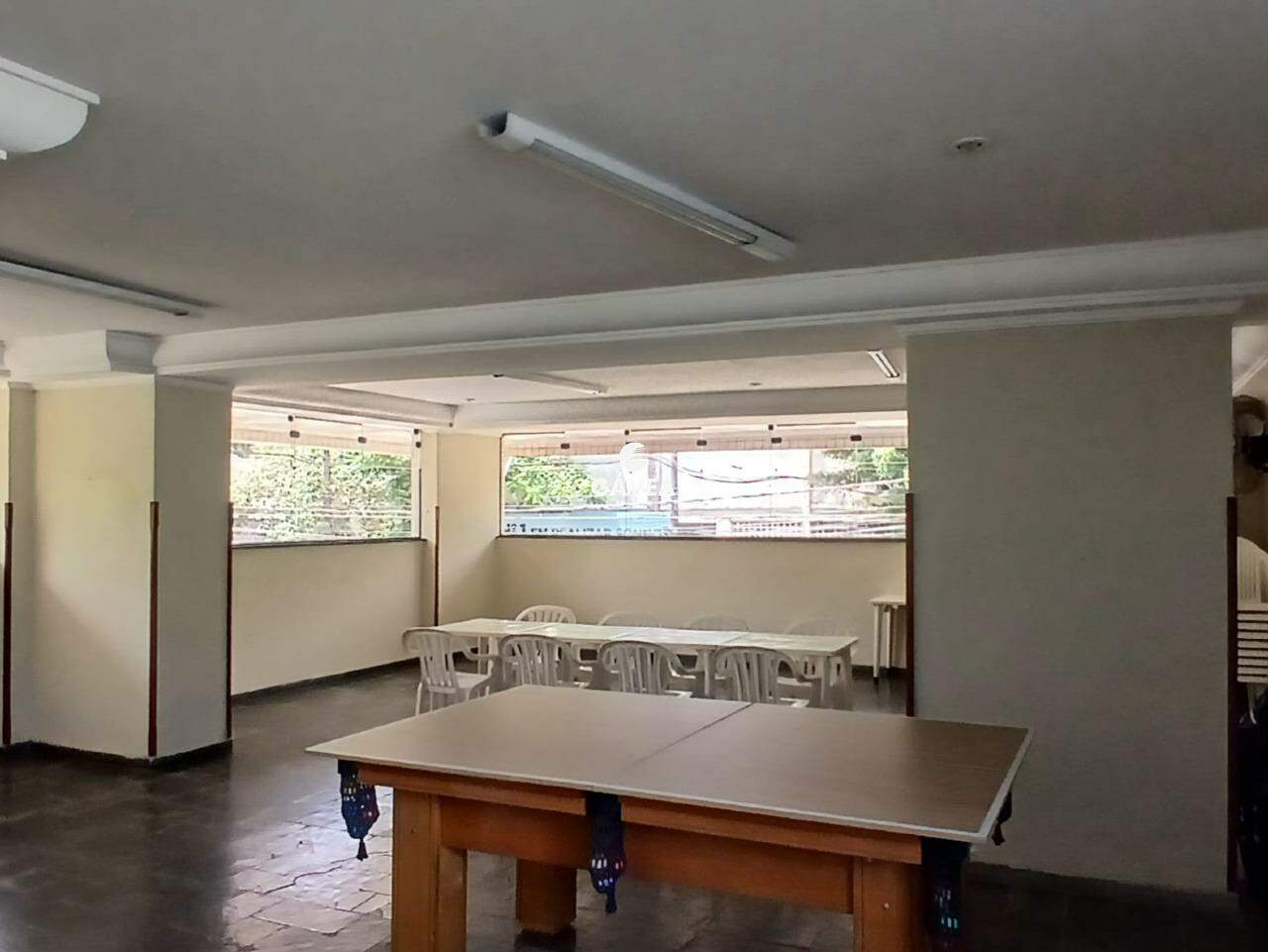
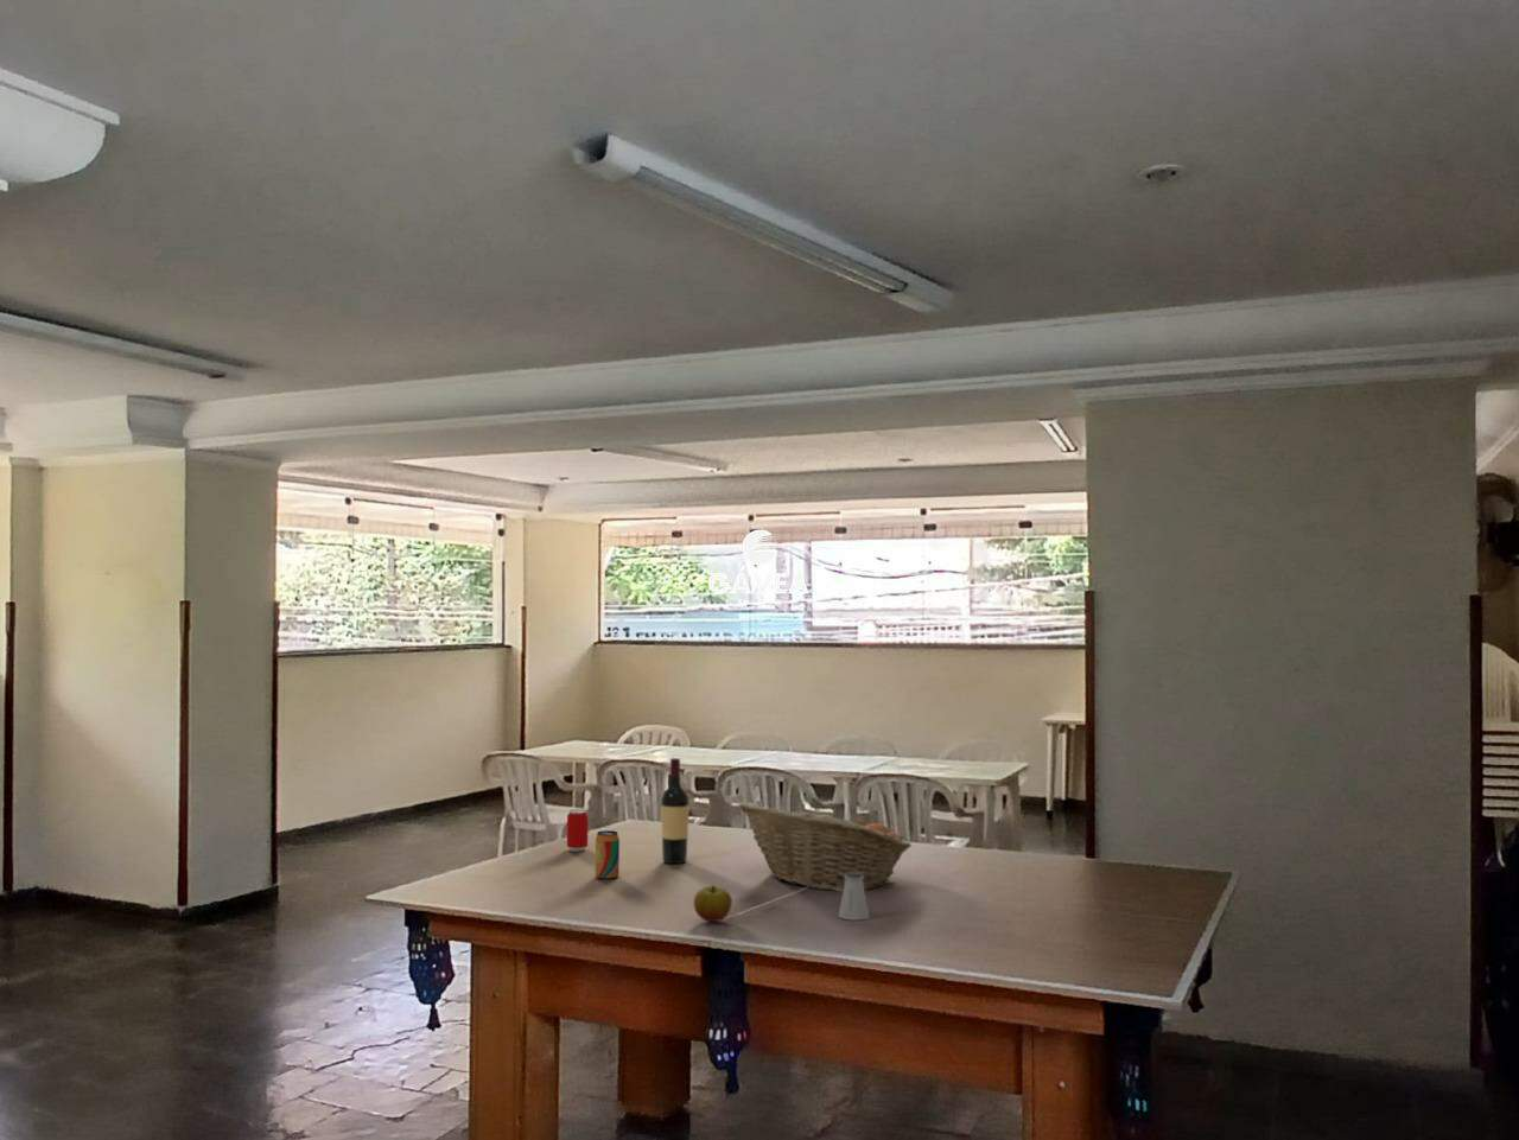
+ fruit basket [738,801,913,893]
+ wine bottle [660,757,691,865]
+ apple [694,885,733,923]
+ beverage can [594,829,621,880]
+ saltshaker [837,872,870,922]
+ beverage can [567,809,588,853]
